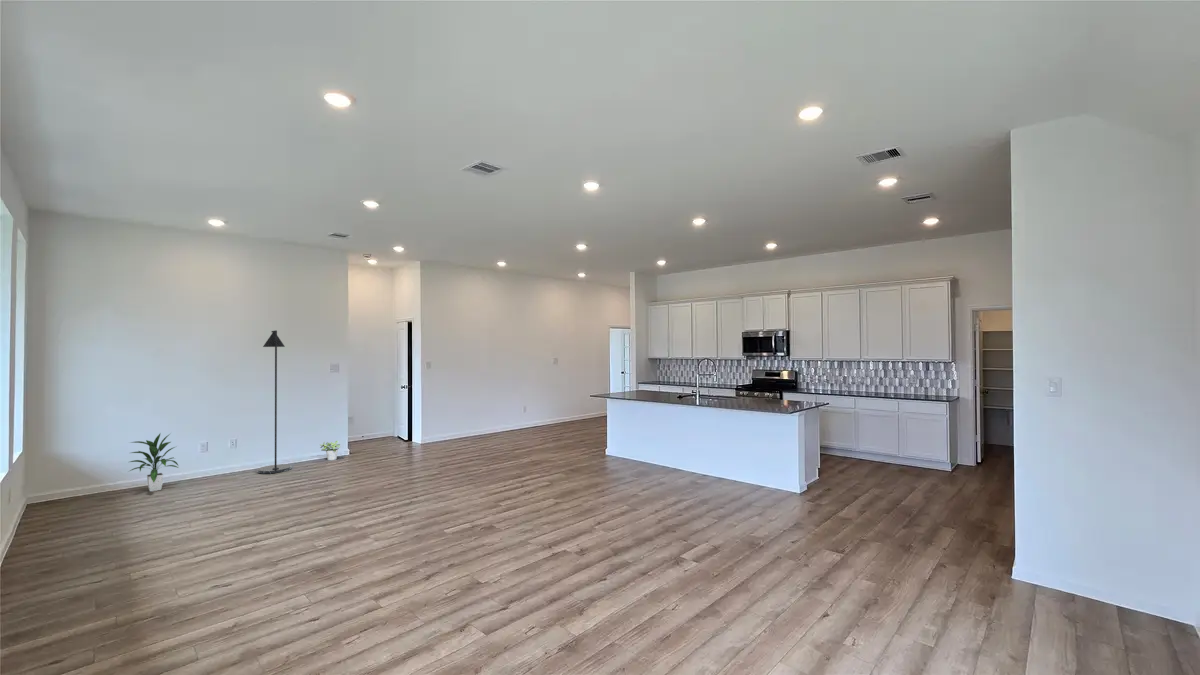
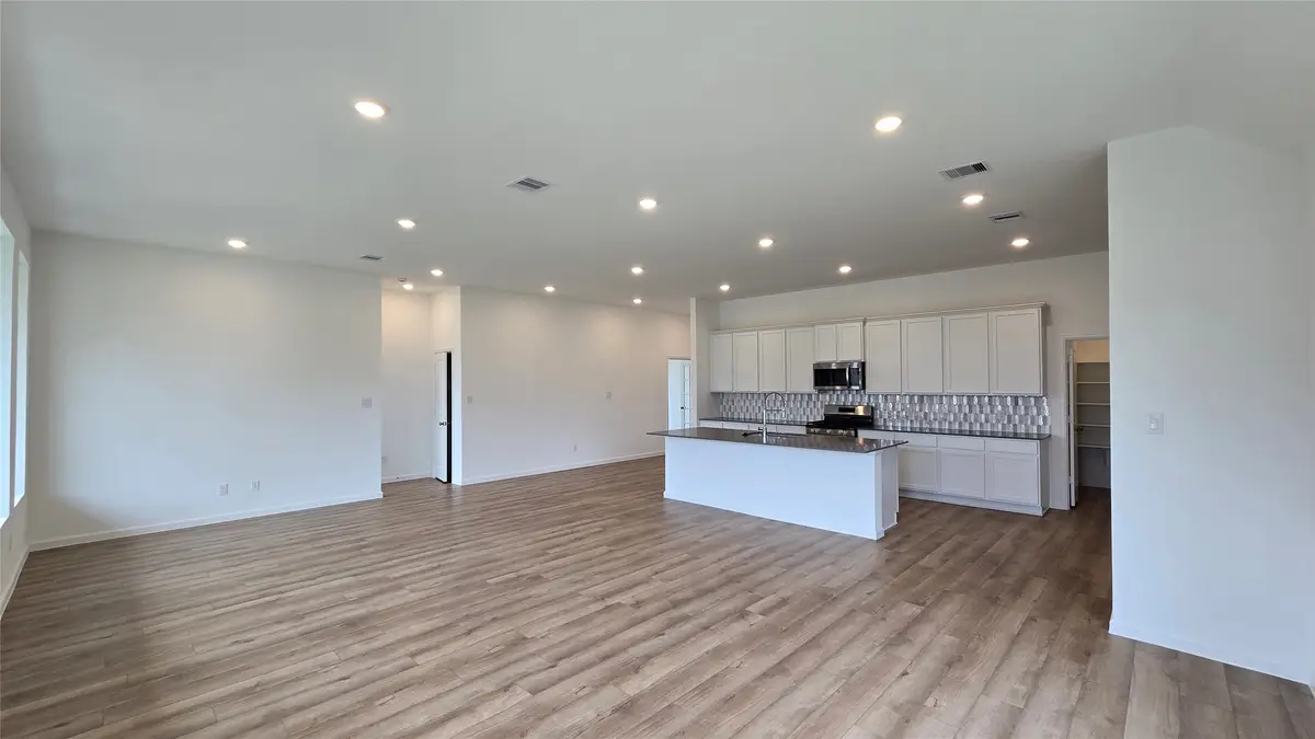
- potted plant [319,440,341,461]
- floor lamp [256,329,292,475]
- indoor plant [127,432,180,492]
